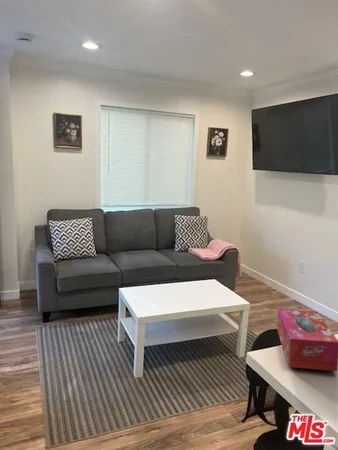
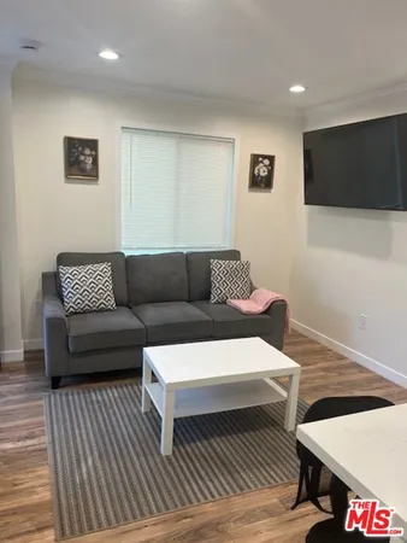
- tissue box [276,308,338,372]
